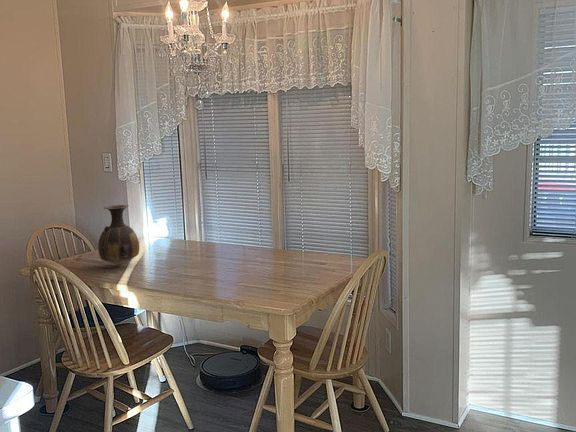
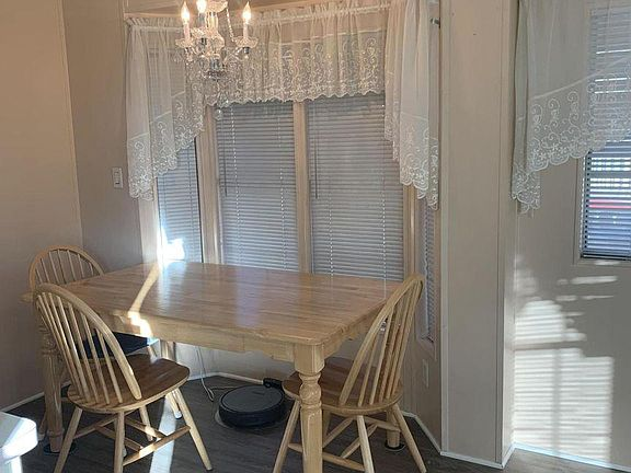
- vase [97,204,140,267]
